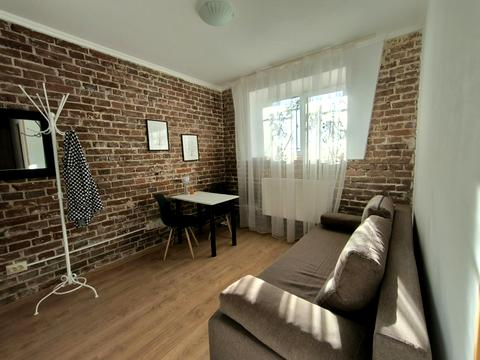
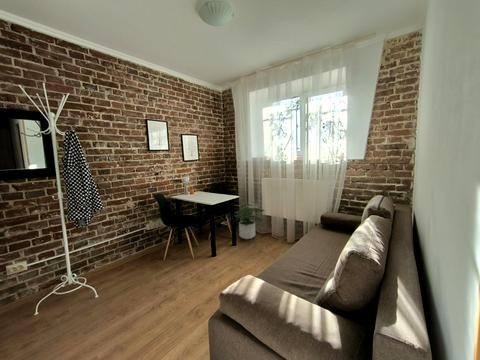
+ potted plant [228,203,265,240]
